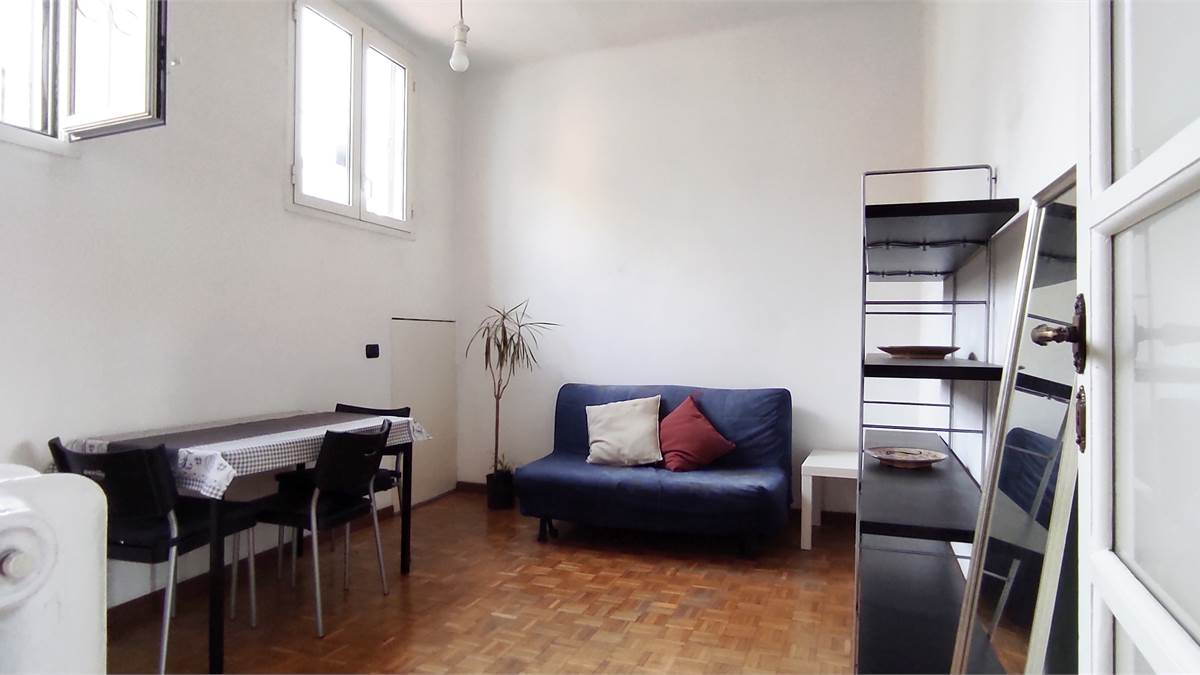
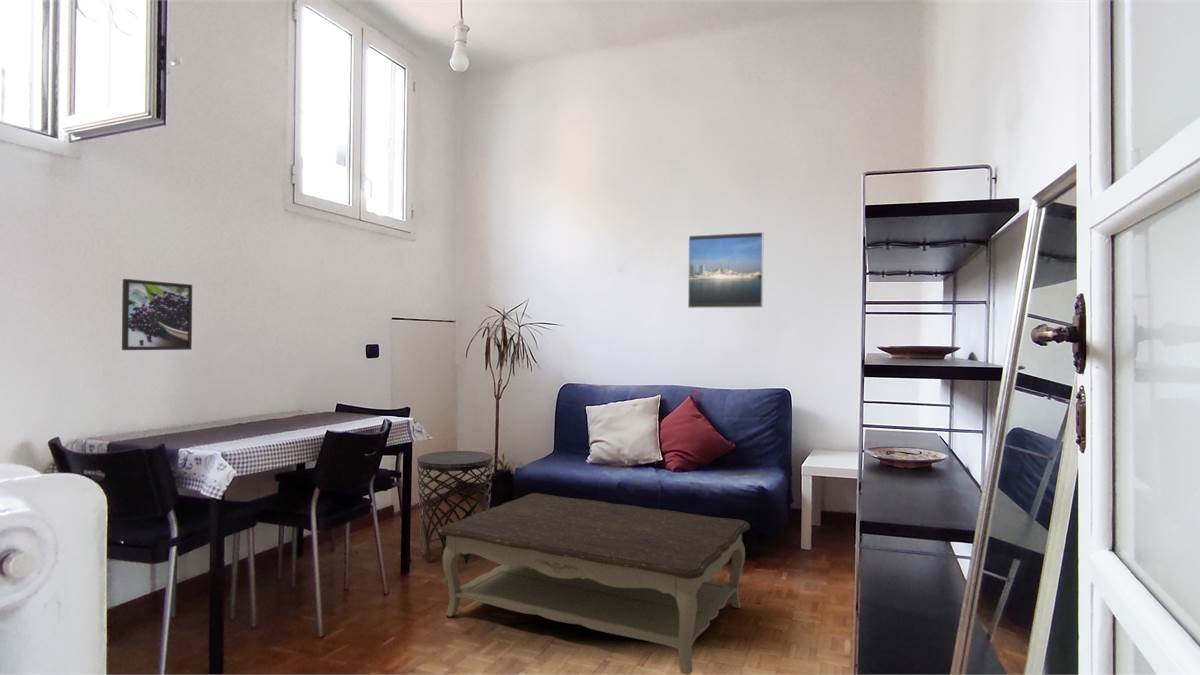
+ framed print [121,278,193,351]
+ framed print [687,231,764,309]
+ side table [416,450,494,564]
+ coffee table [438,492,751,675]
